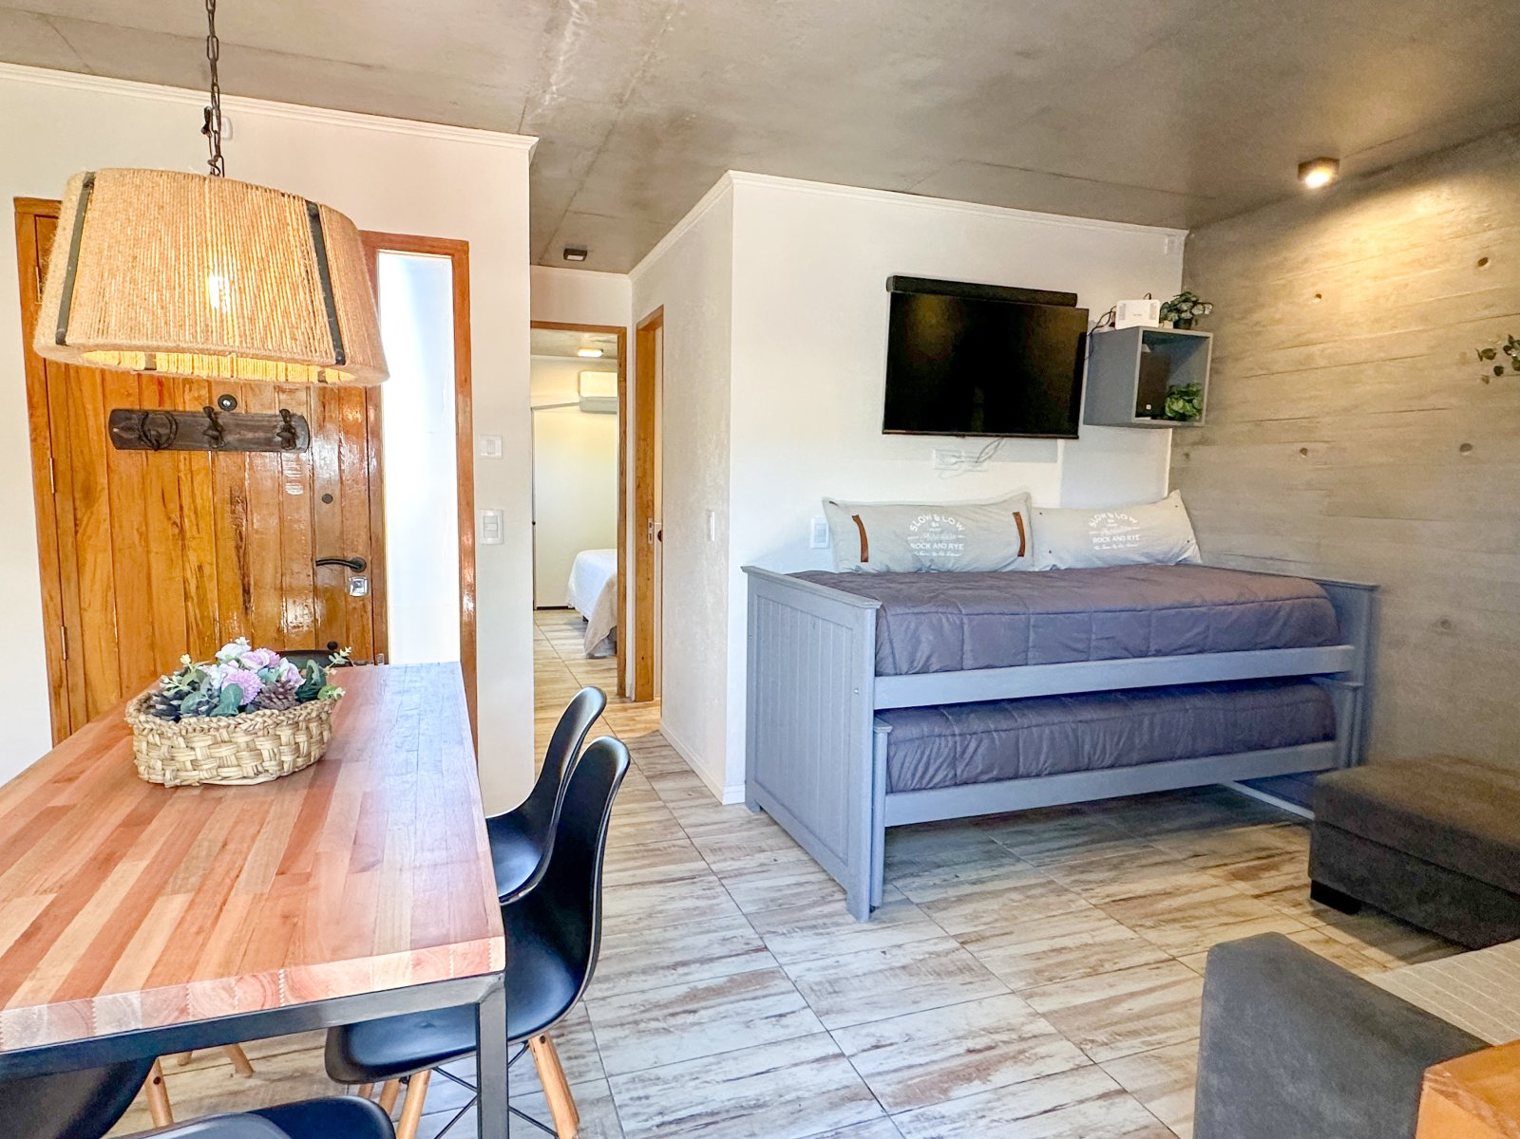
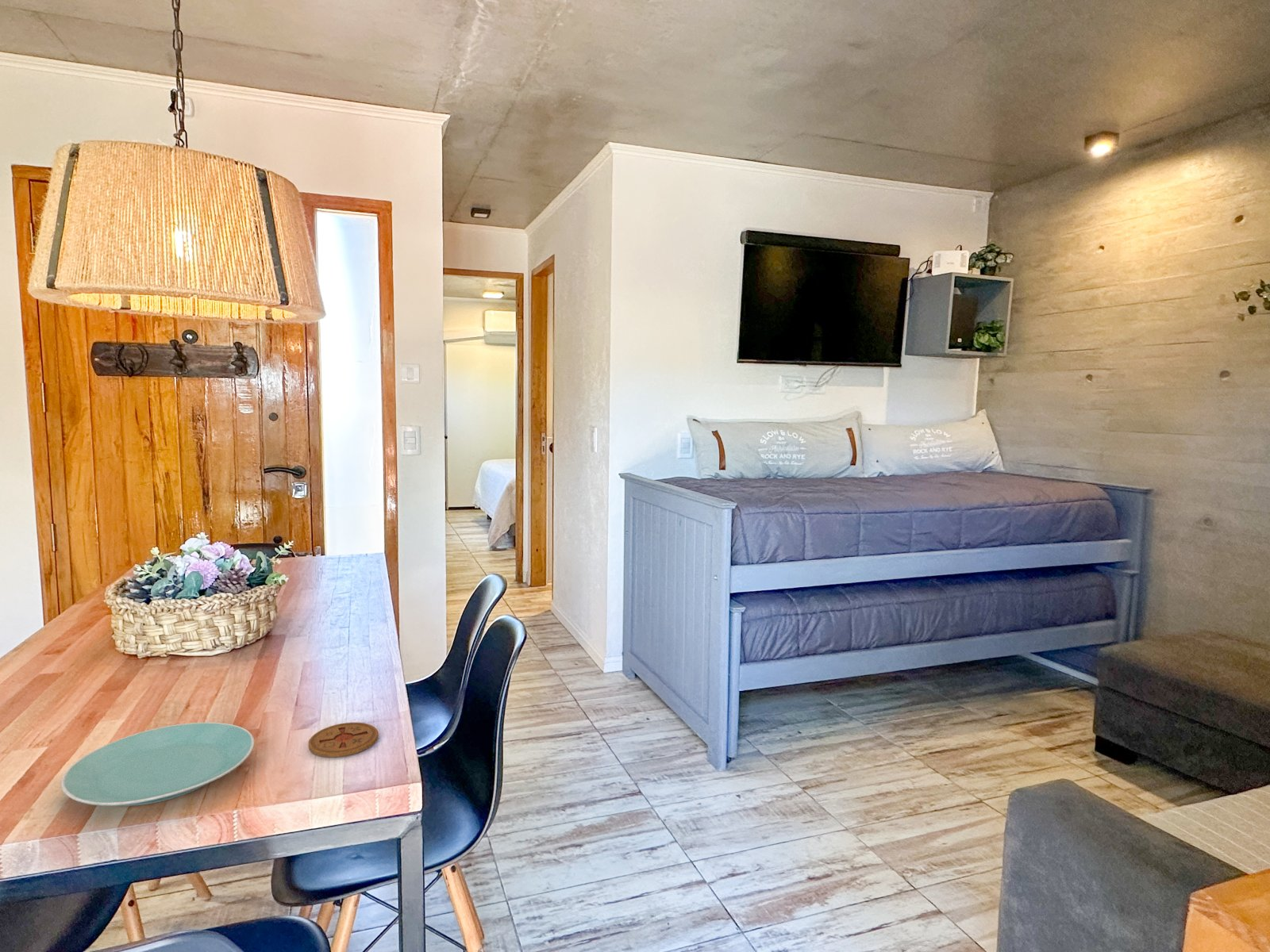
+ plate [60,722,255,807]
+ coaster [308,722,379,758]
